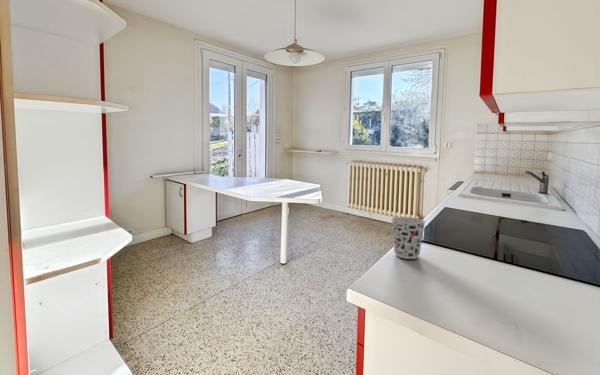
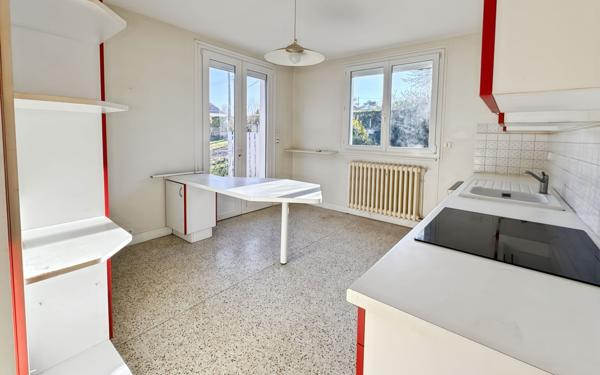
- cup [390,216,427,260]
